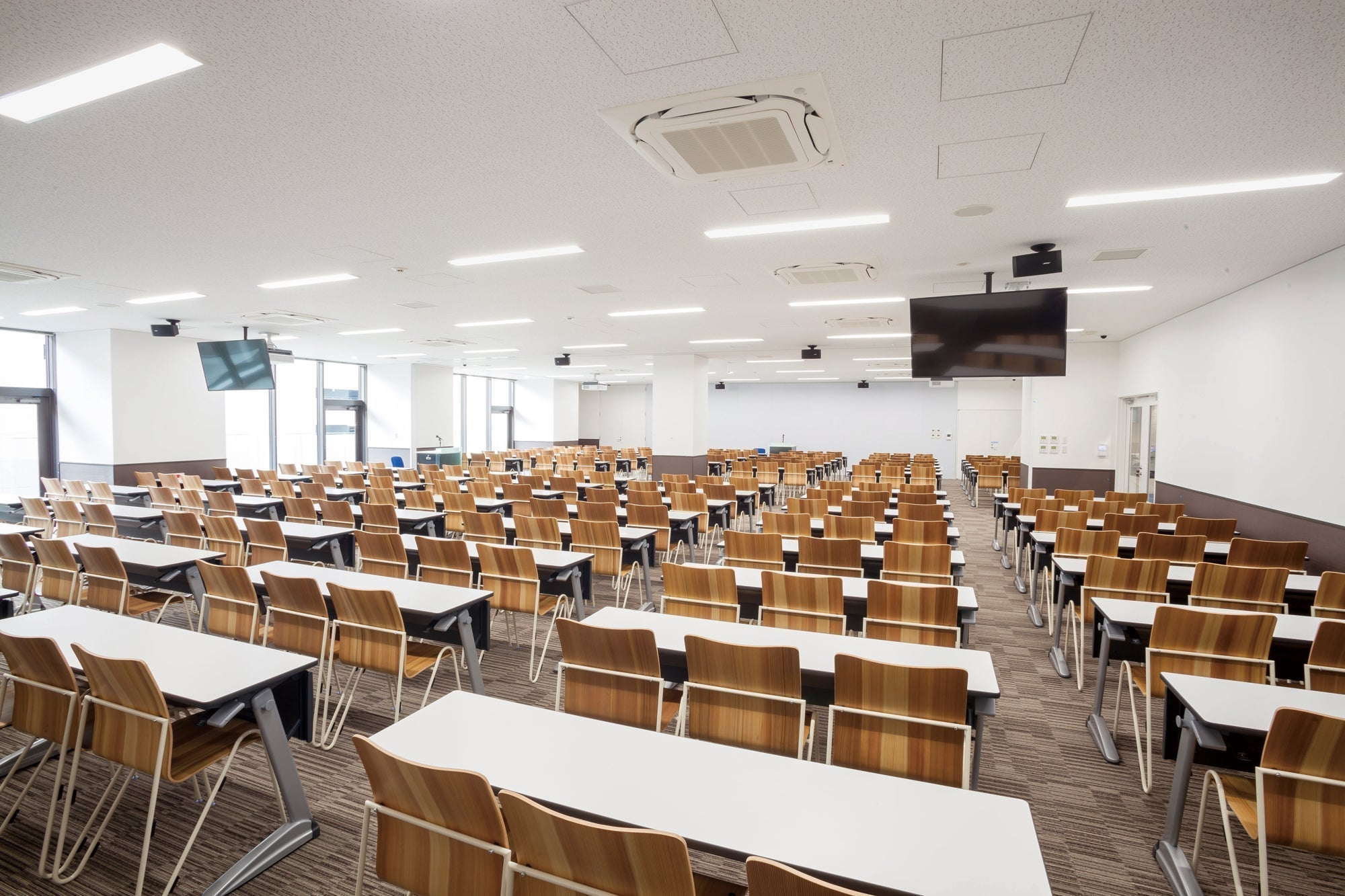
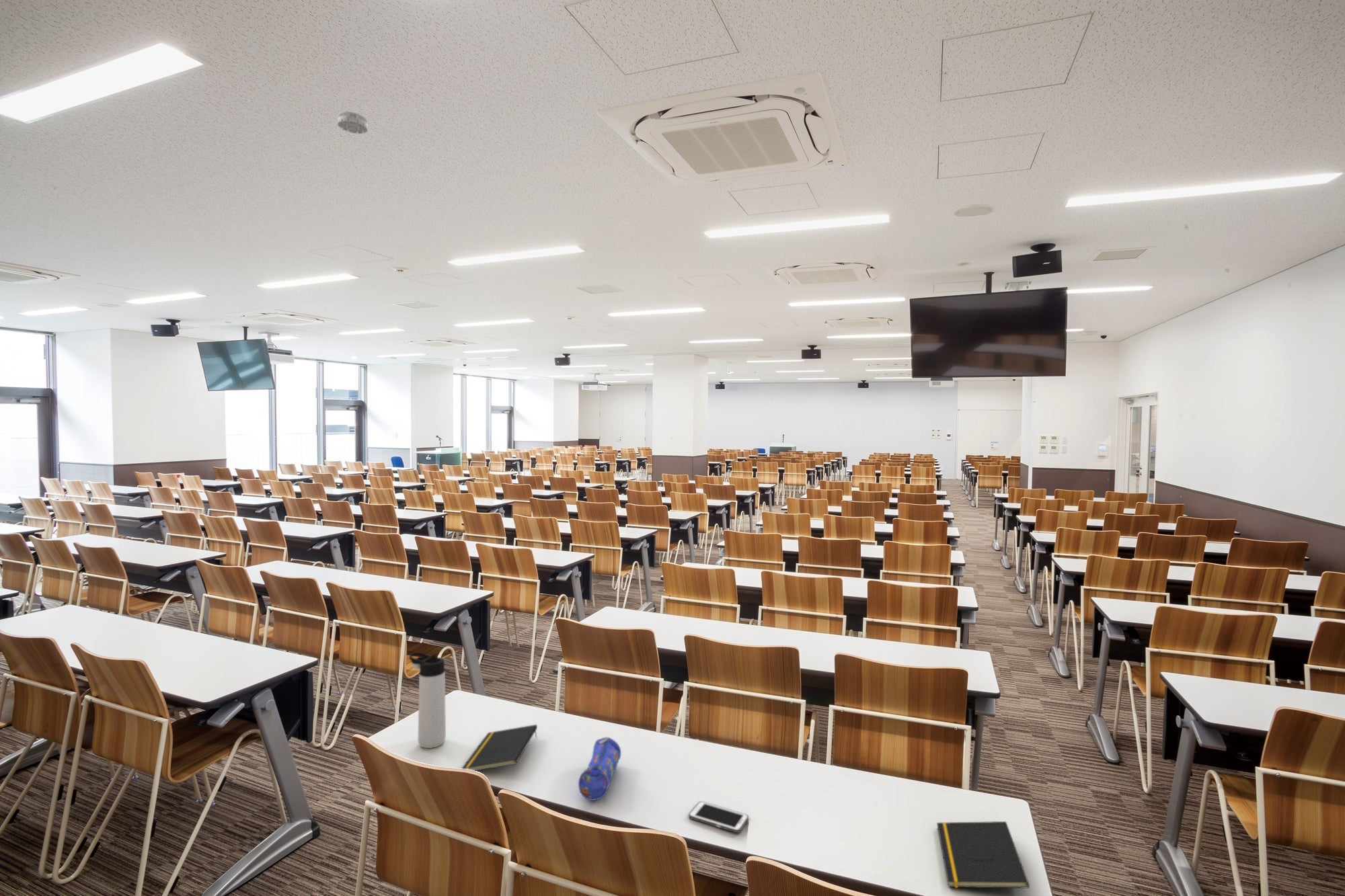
+ thermos bottle [408,652,447,749]
+ cell phone [688,801,749,833]
+ notepad [936,821,1030,889]
+ notepad [461,724,538,772]
+ smoke detector [337,110,369,134]
+ pencil case [578,736,621,801]
